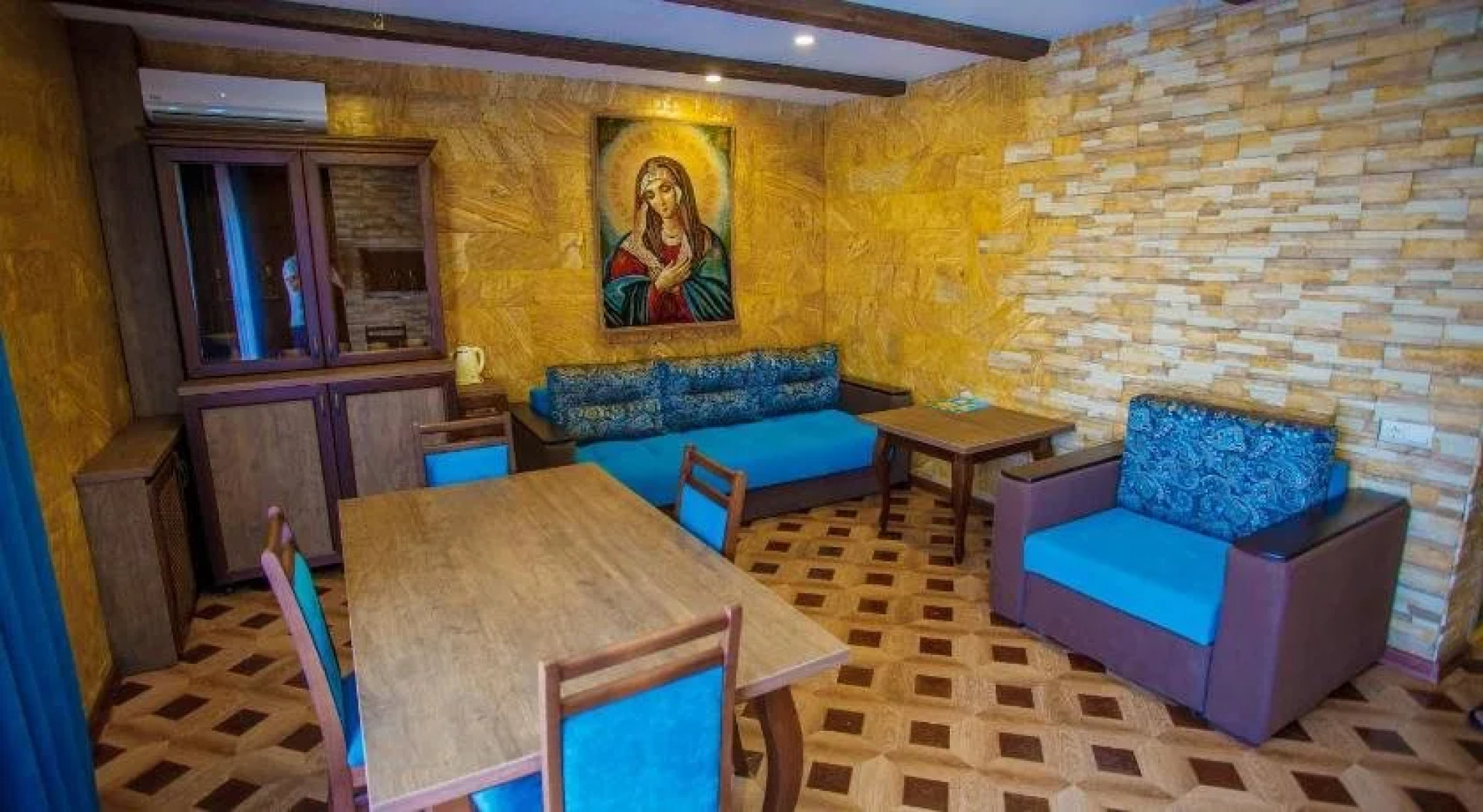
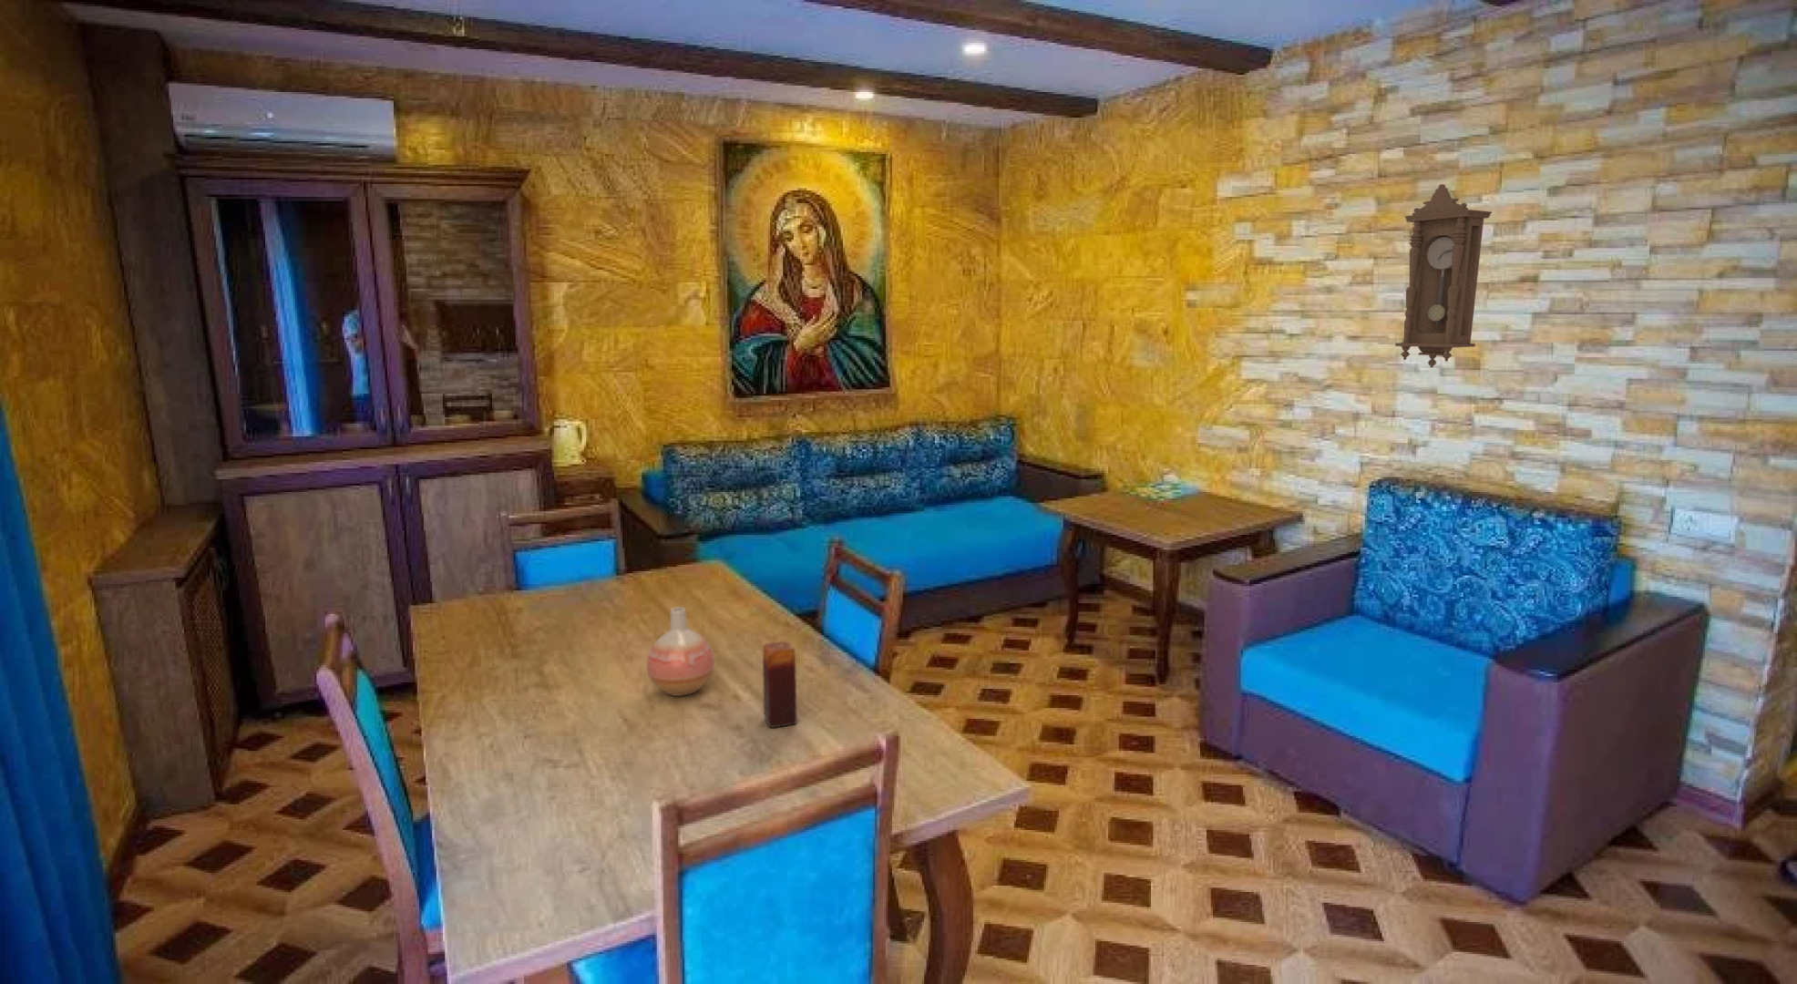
+ candle [762,641,797,728]
+ pendulum clock [1395,183,1493,368]
+ vase [646,606,715,697]
